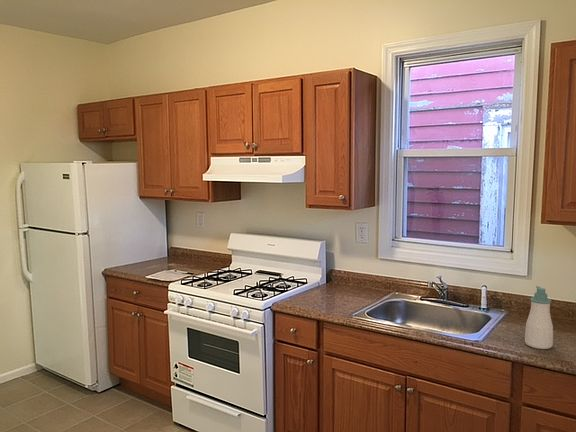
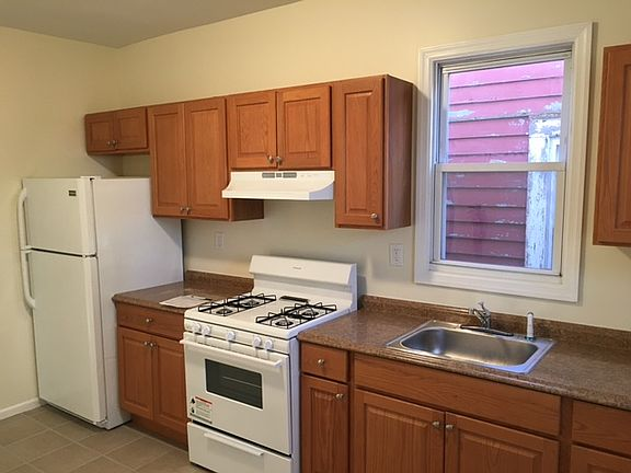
- soap bottle [524,285,554,350]
